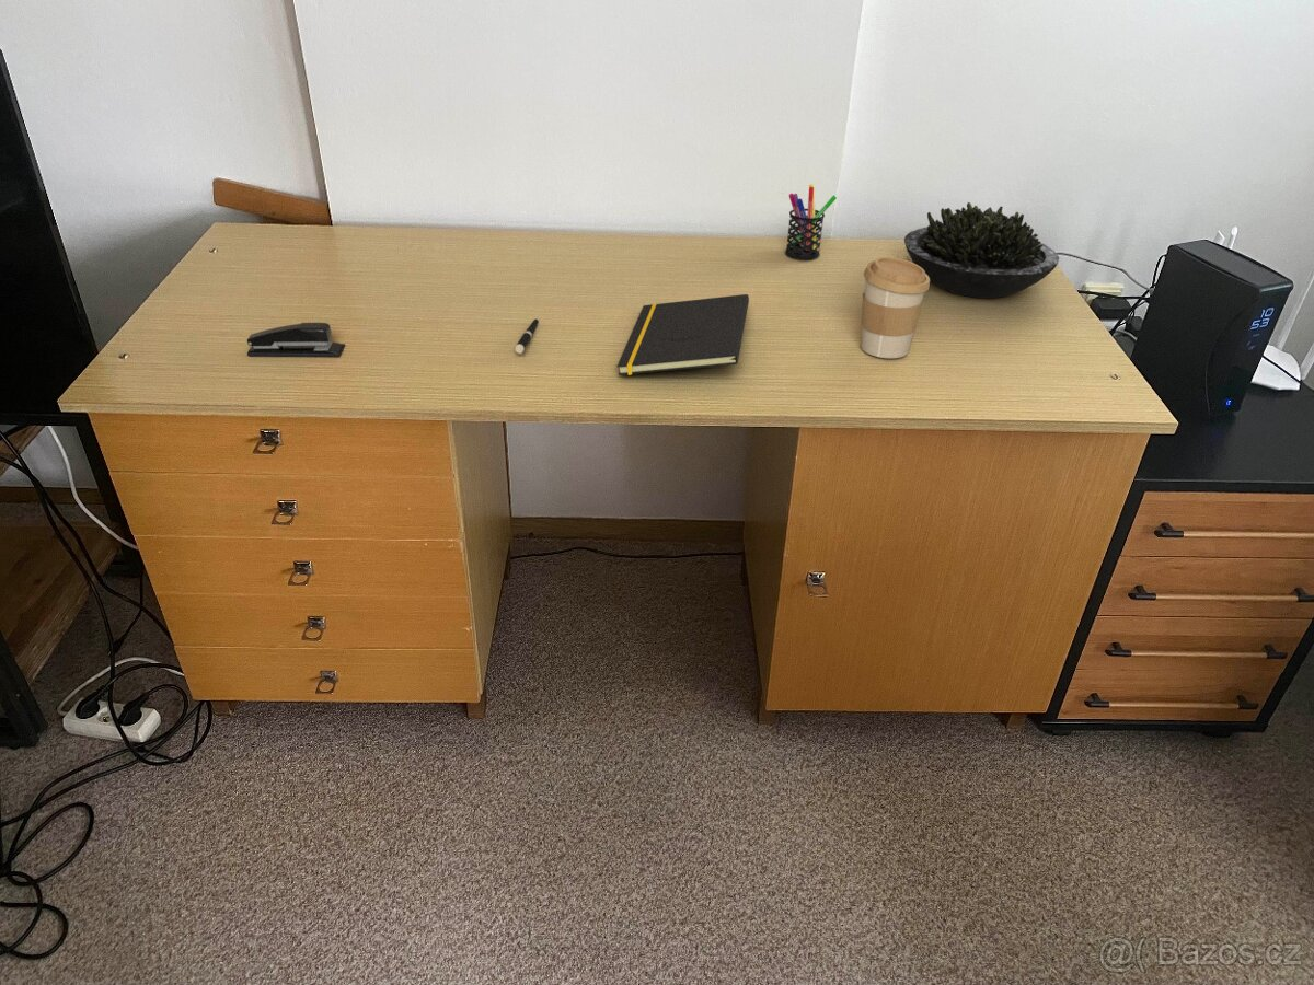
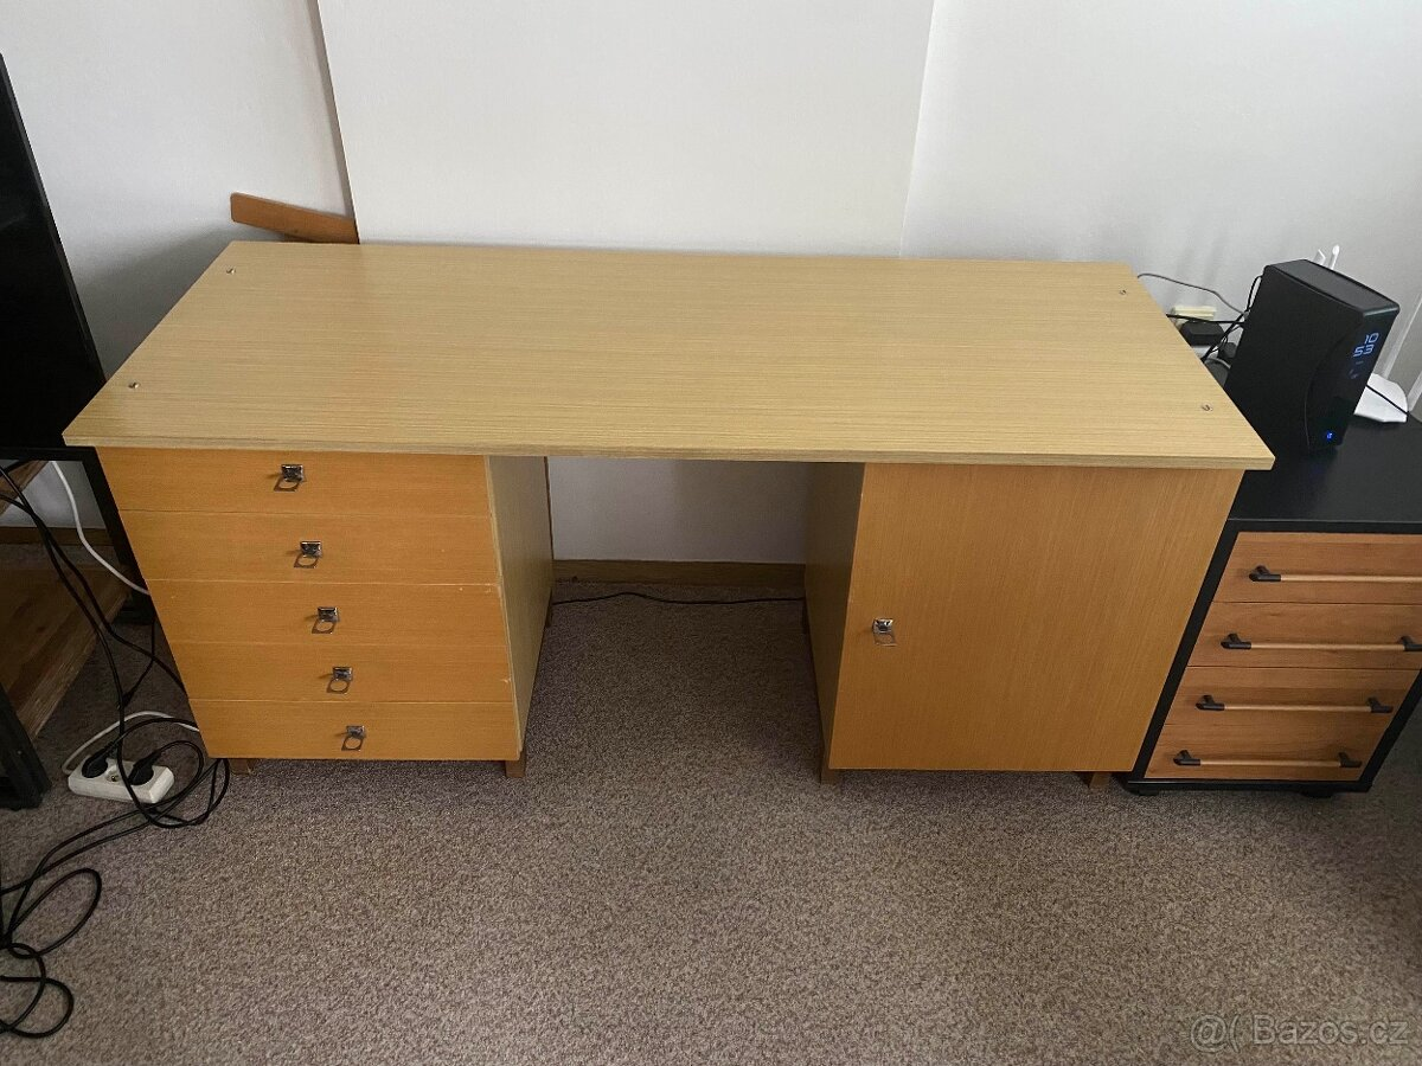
- pen [514,316,540,355]
- coffee cup [860,256,931,359]
- pen holder [784,183,838,260]
- stapler [246,322,346,359]
- succulent plant [903,201,1060,299]
- notepad [616,293,750,376]
